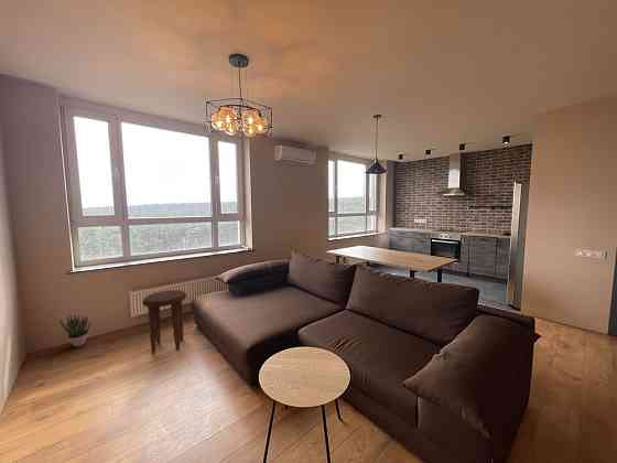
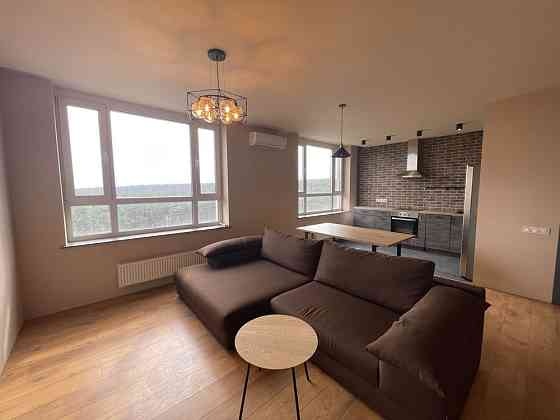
- side table [141,289,187,355]
- potted plant [58,313,91,348]
